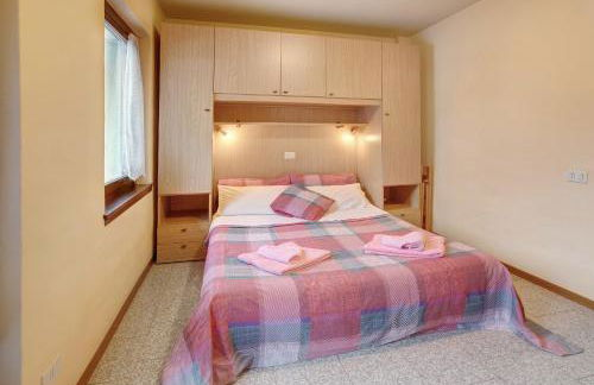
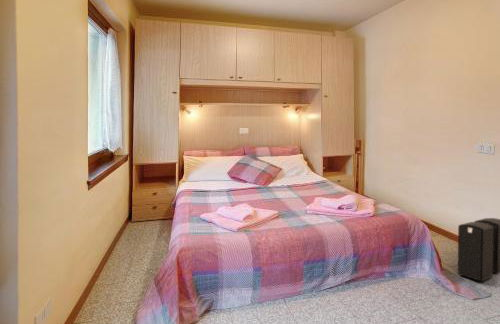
+ speaker [457,217,500,282]
